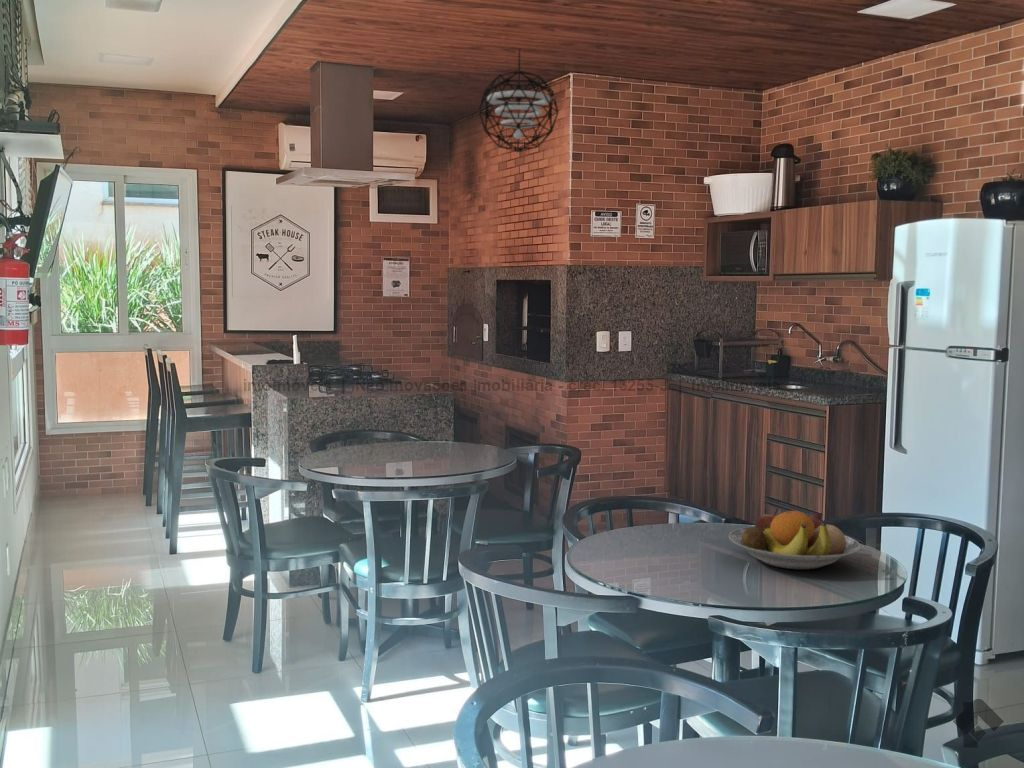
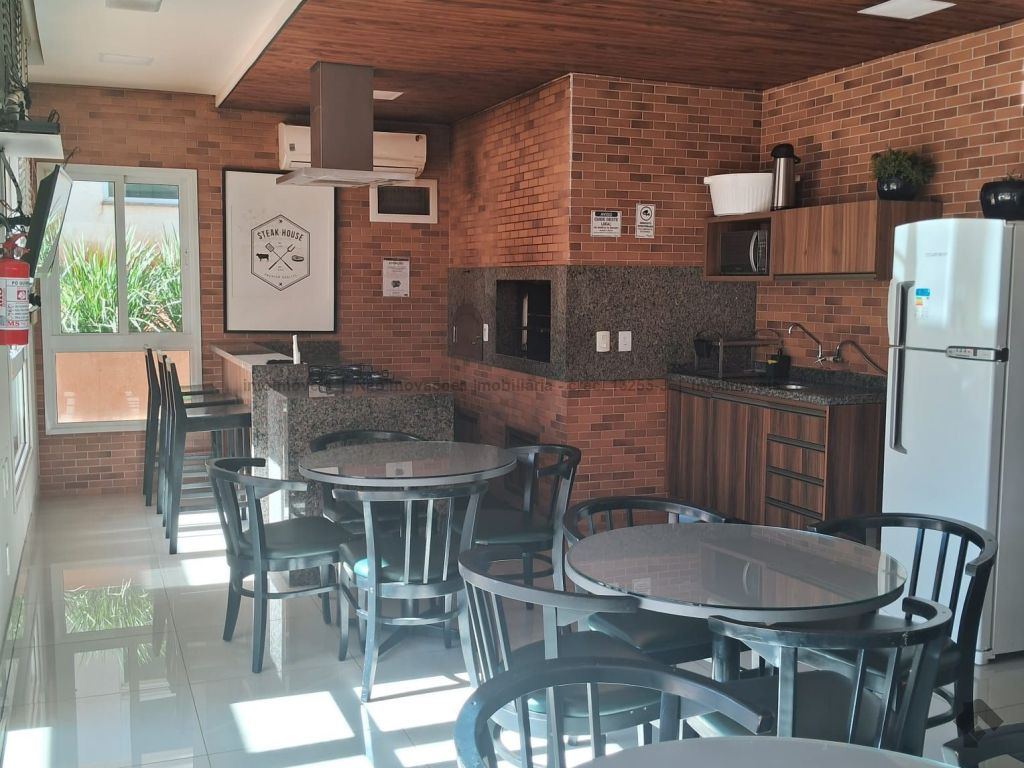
- pendant light [478,48,560,153]
- fruit bowl [728,507,861,570]
